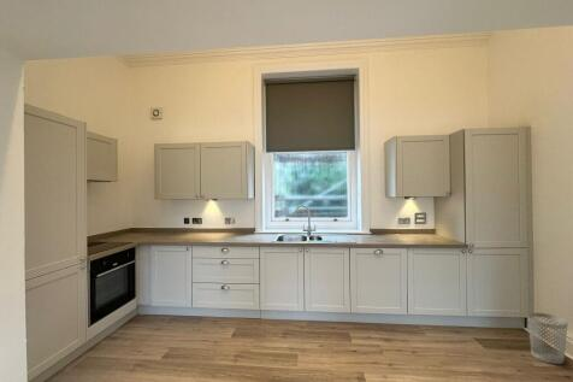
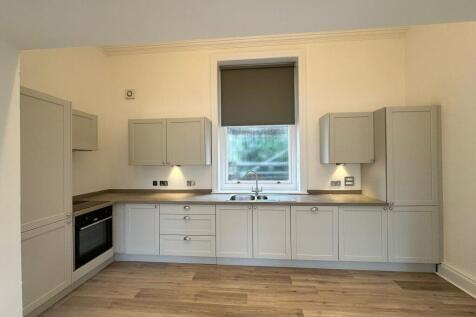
- wastebasket [526,311,569,365]
